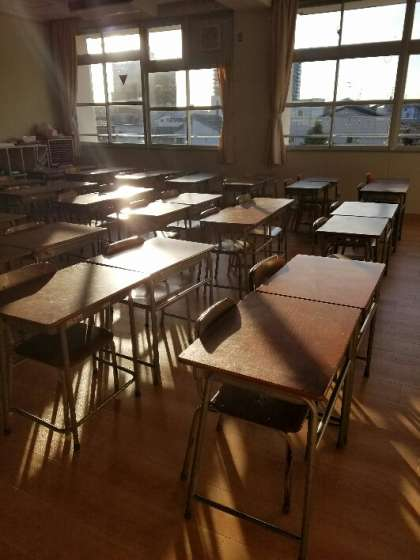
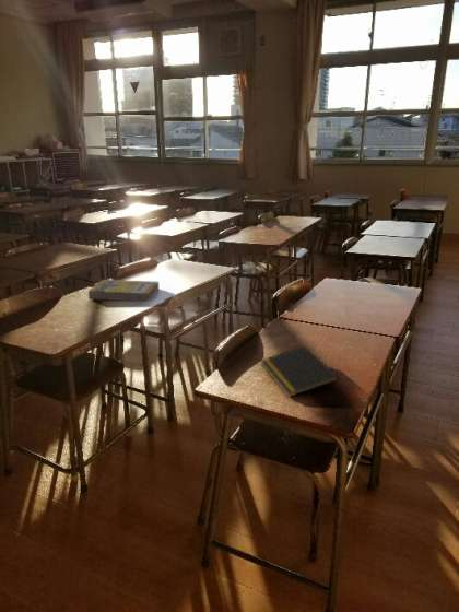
+ book [86,279,160,302]
+ notepad [260,345,339,398]
